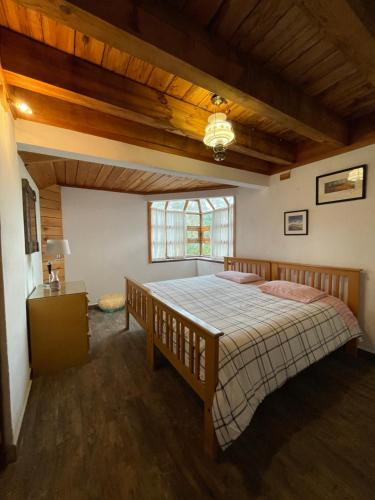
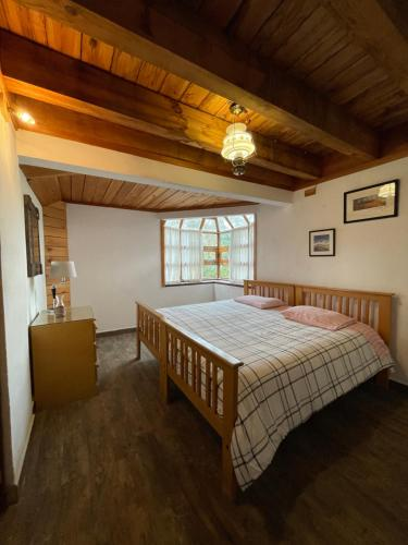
- basket [97,292,126,313]
